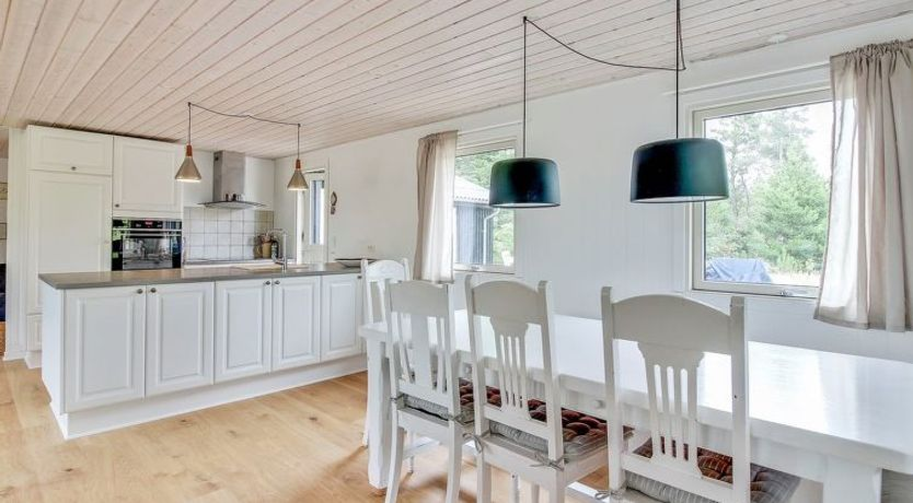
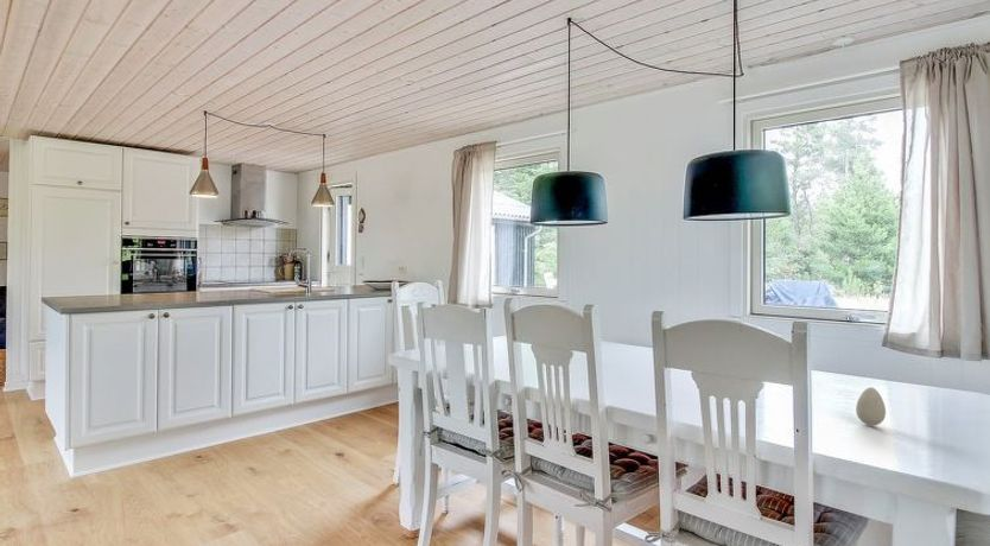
+ decorative egg [855,386,887,427]
